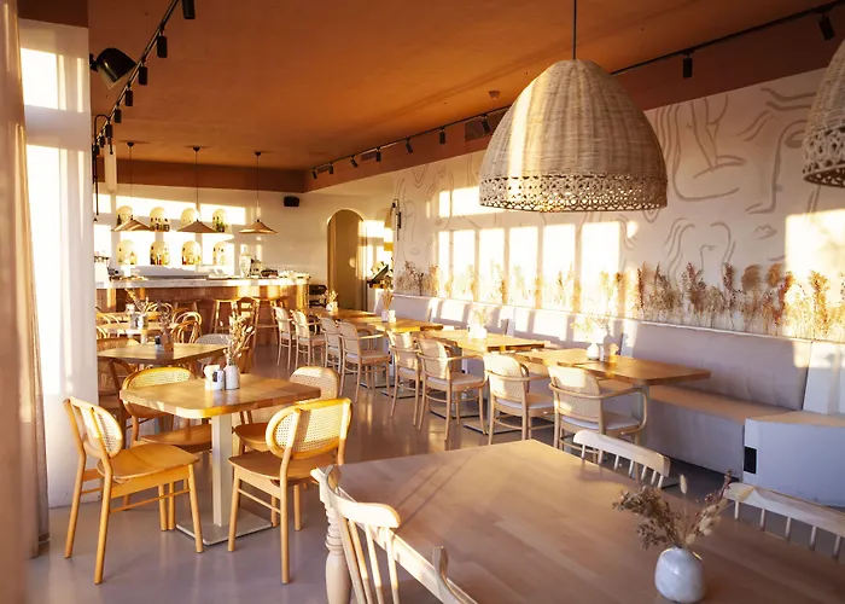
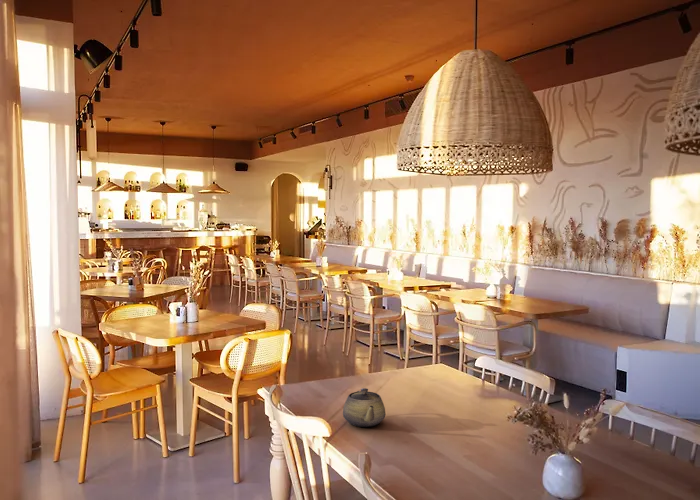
+ teapot [342,387,387,428]
